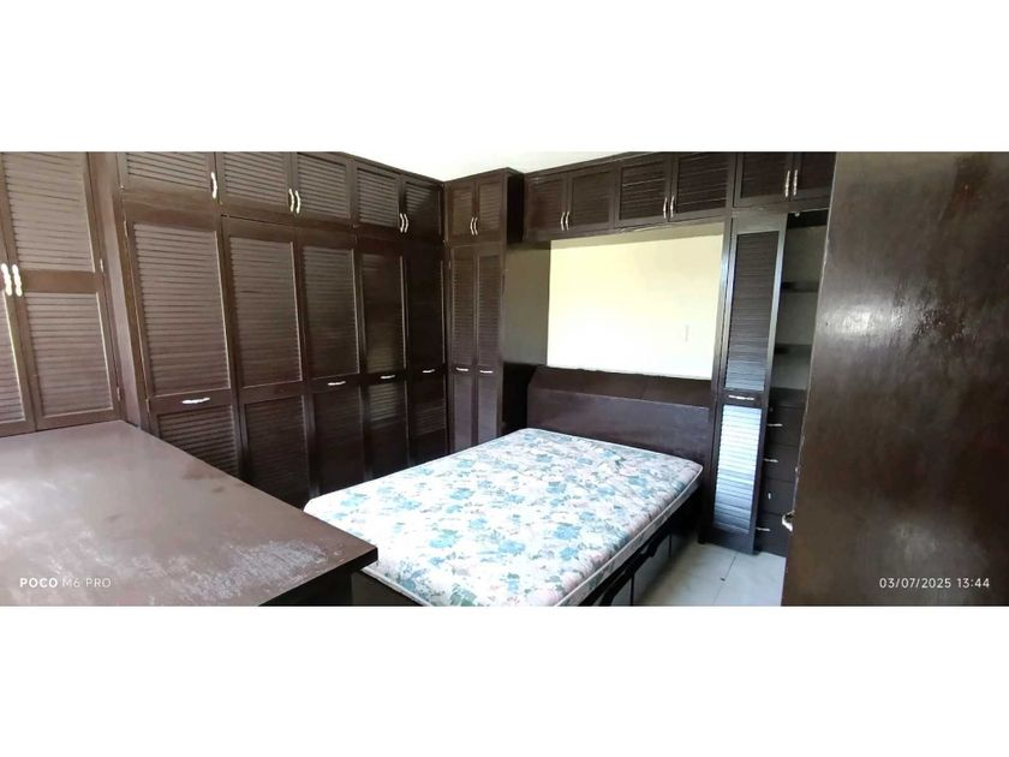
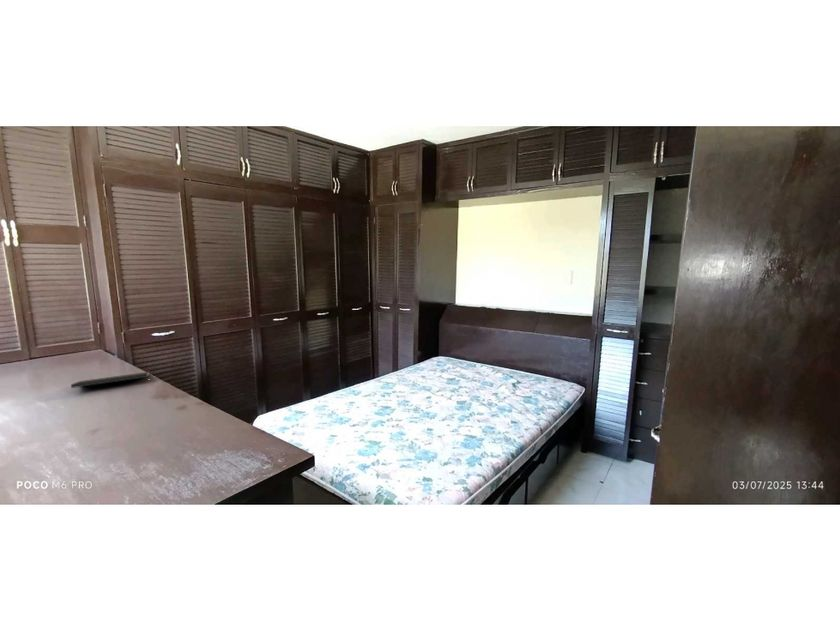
+ notepad [70,371,151,389]
